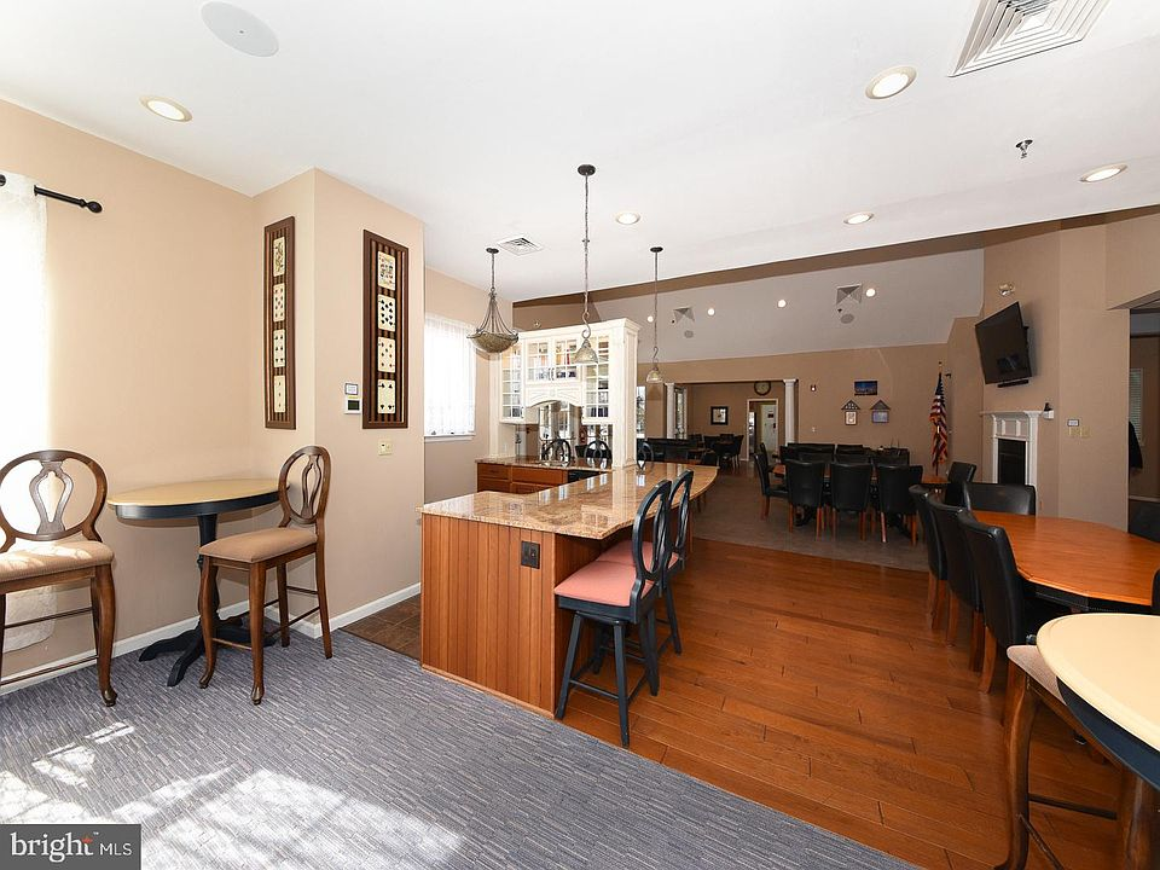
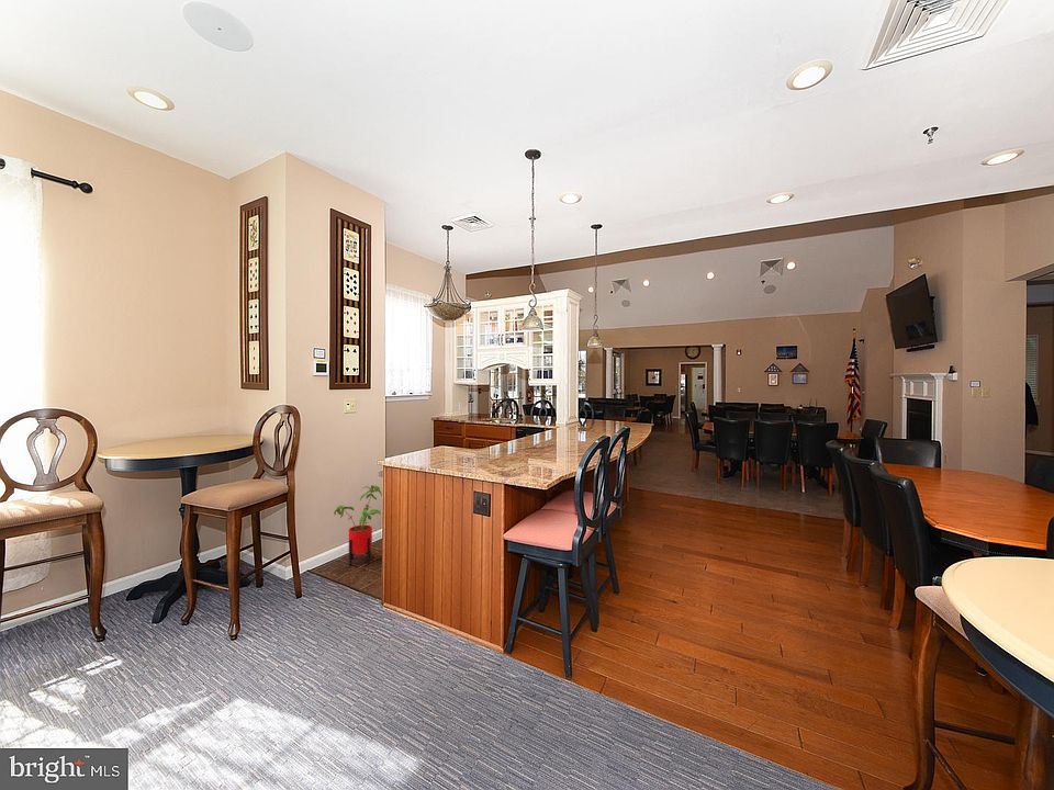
+ house plant [333,484,383,566]
